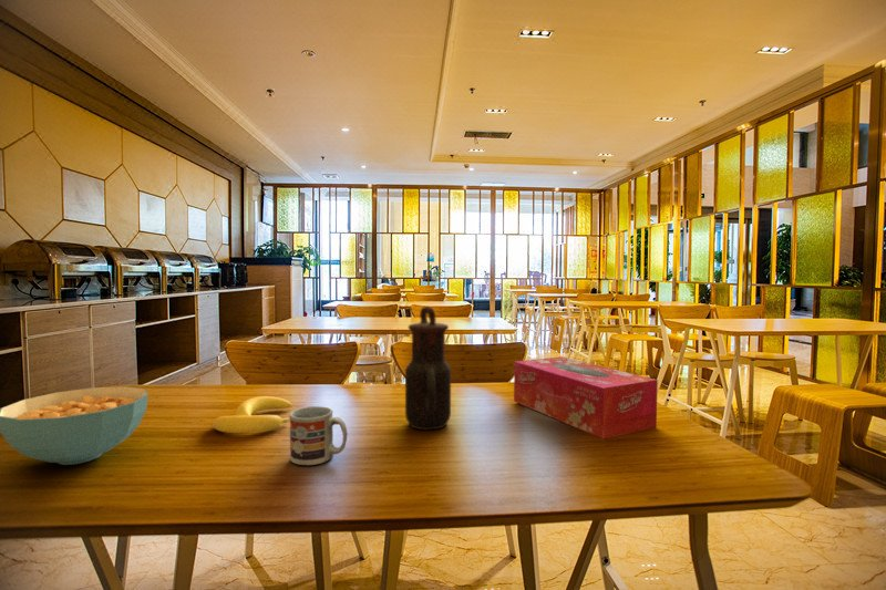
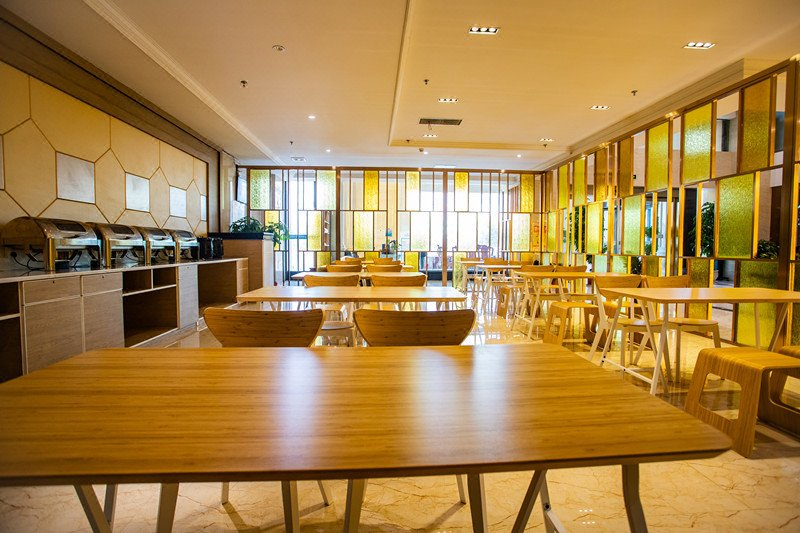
- tissue box [513,355,659,441]
- cereal bowl [0,385,150,466]
- teapot [404,306,452,431]
- banana [212,395,293,434]
- cup [288,405,349,466]
